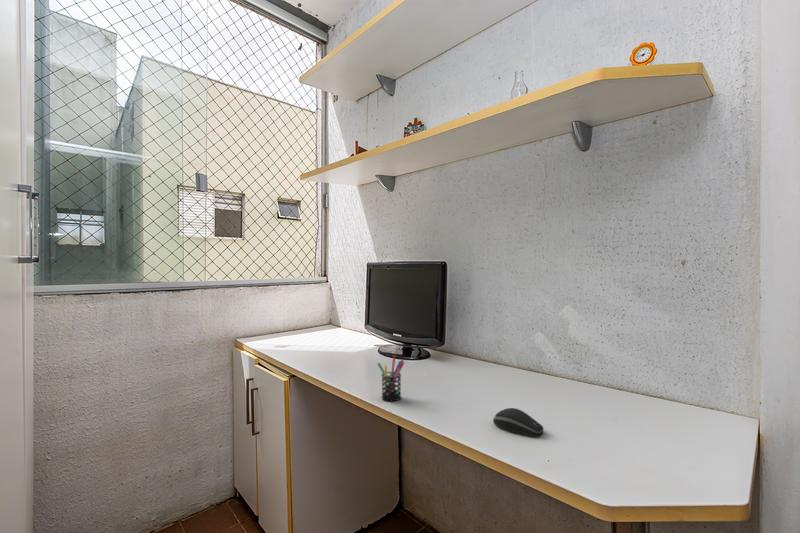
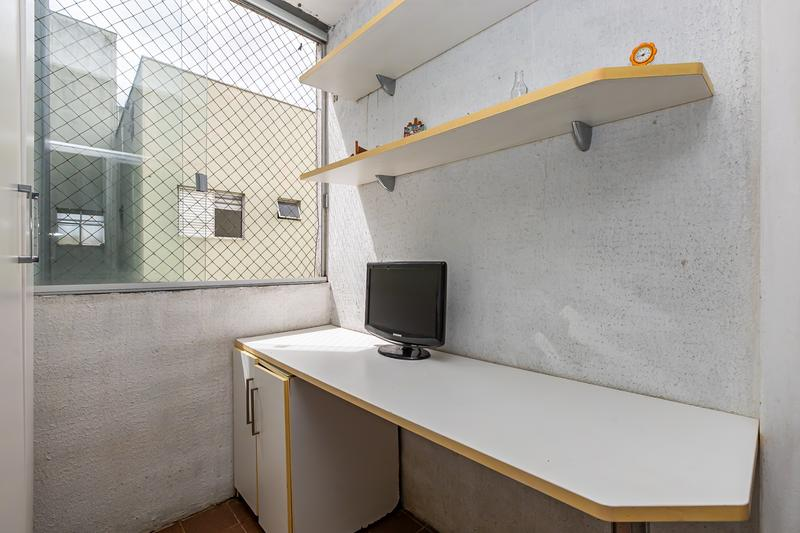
- pen holder [377,354,405,402]
- computer mouse [492,407,545,438]
